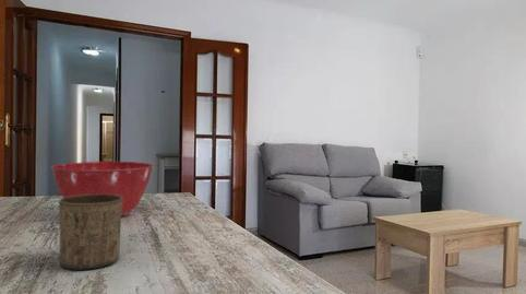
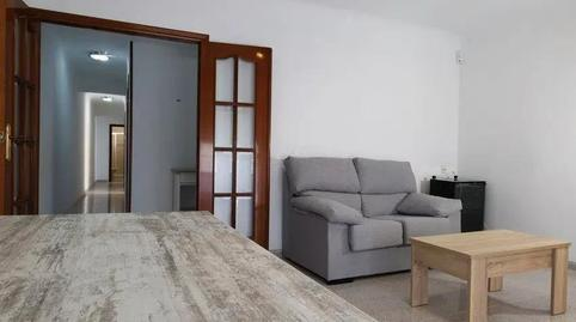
- cup [58,195,122,271]
- mixing bowl [50,161,155,217]
